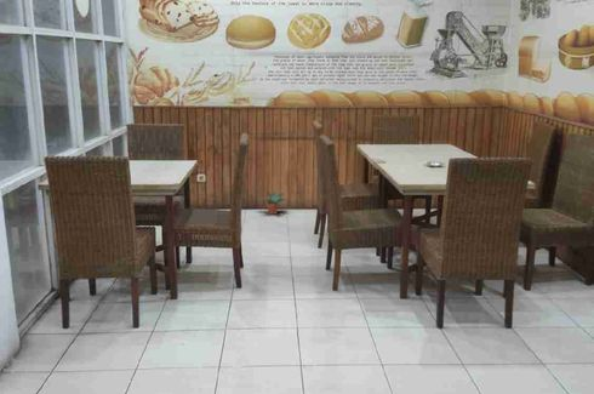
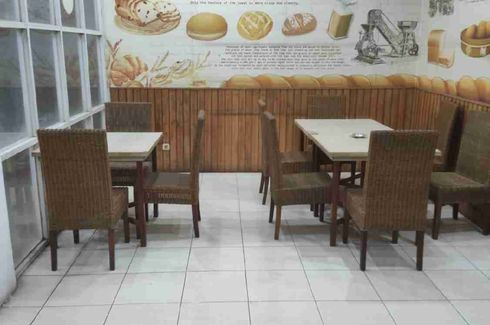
- potted plant [258,189,289,216]
